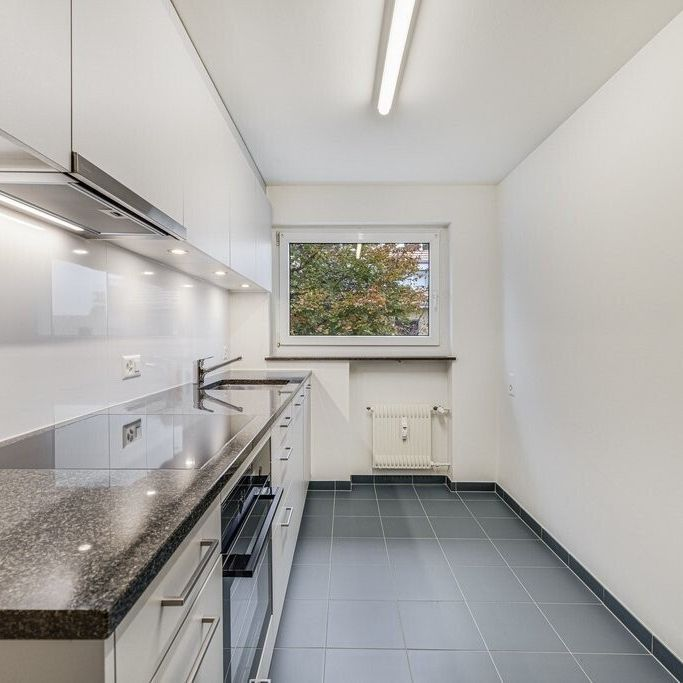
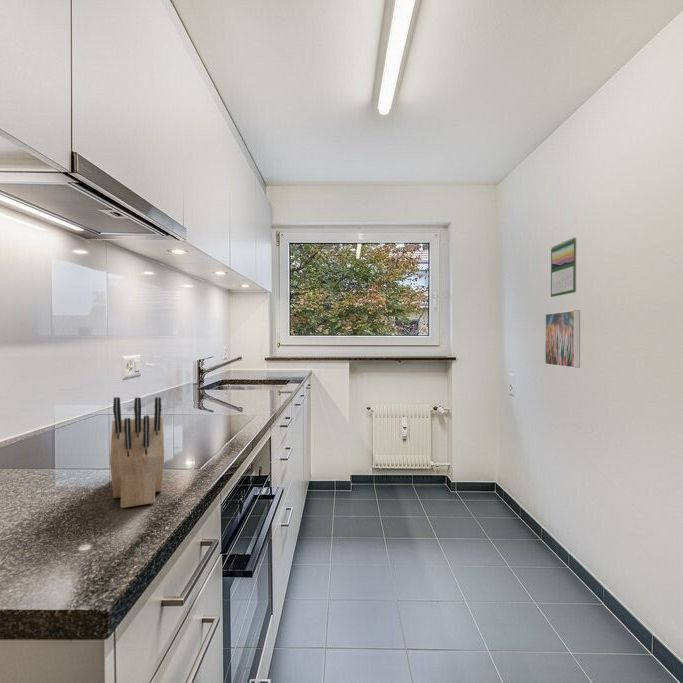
+ calendar [550,236,577,298]
+ knife block [109,396,165,509]
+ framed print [544,309,581,369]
